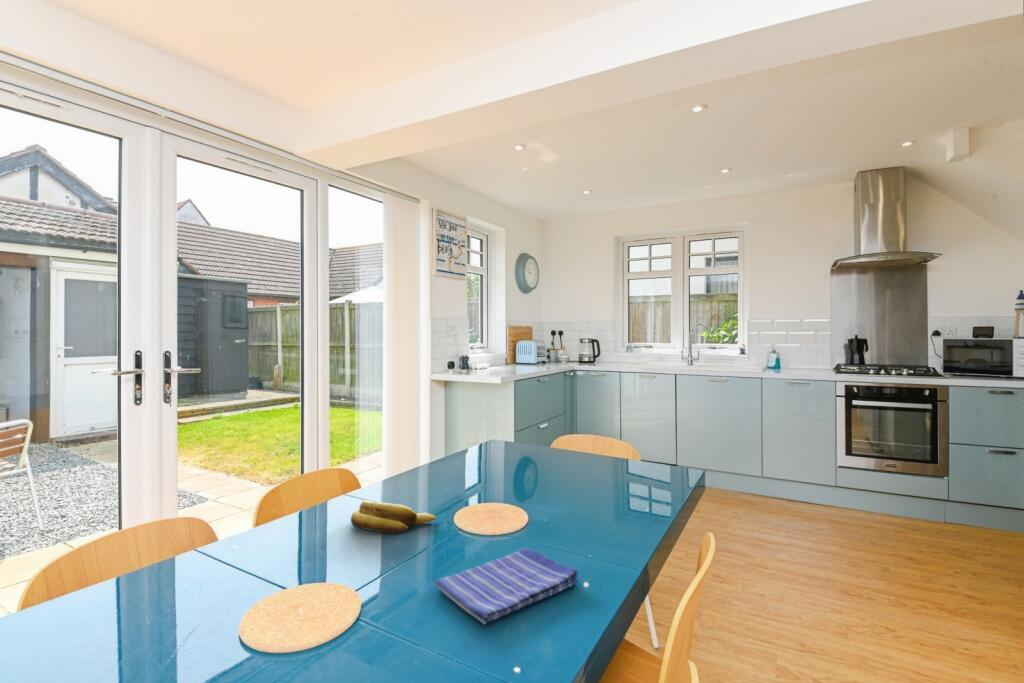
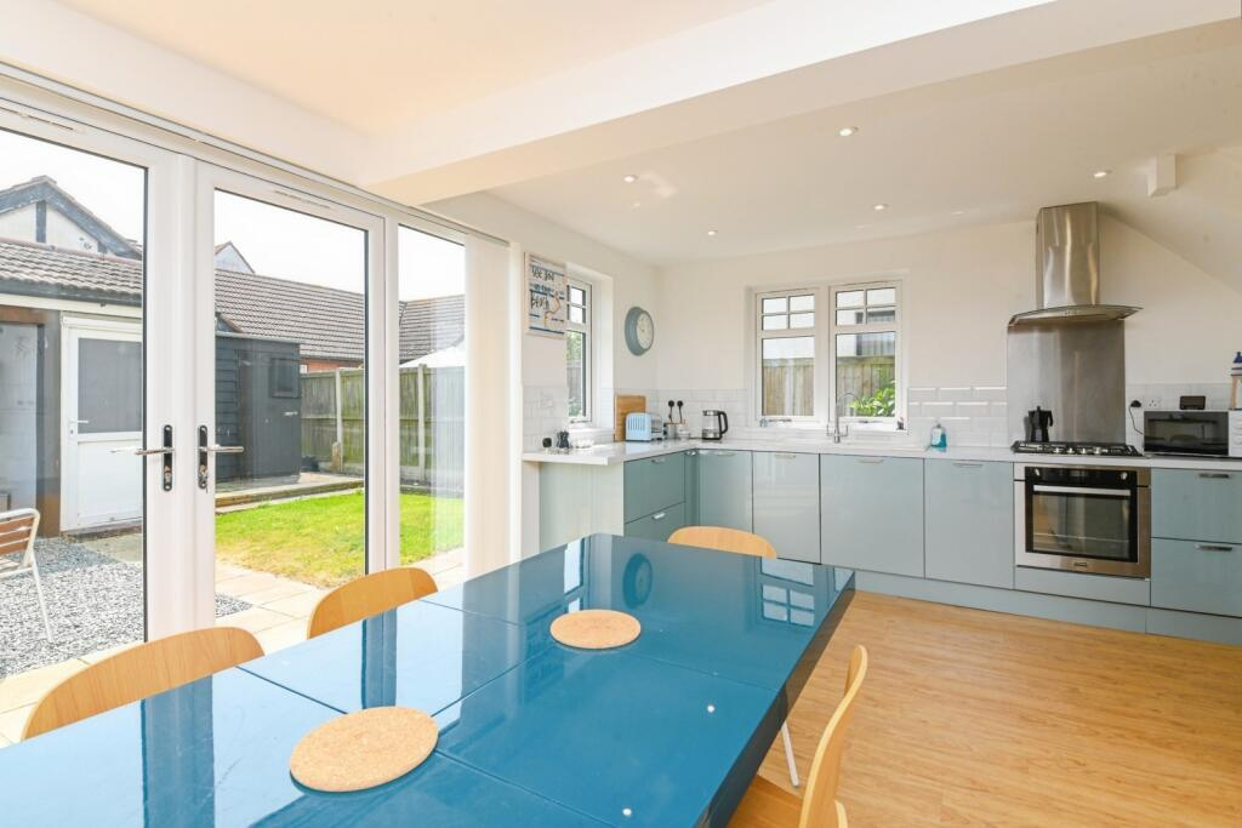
- dish towel [433,547,580,625]
- banana [350,499,437,534]
